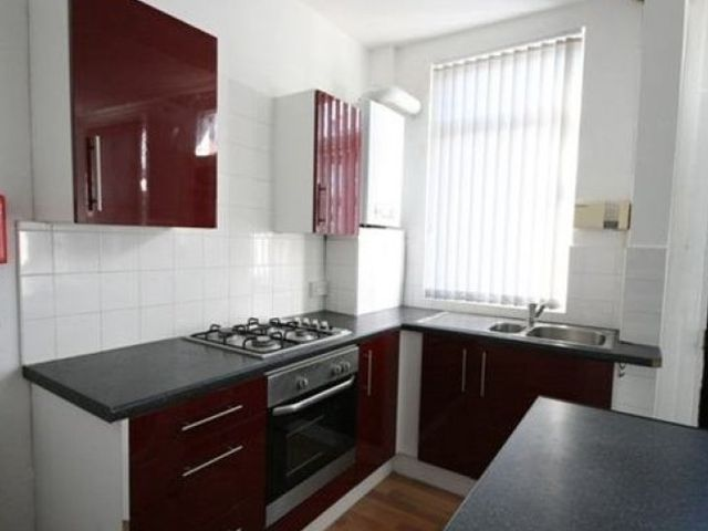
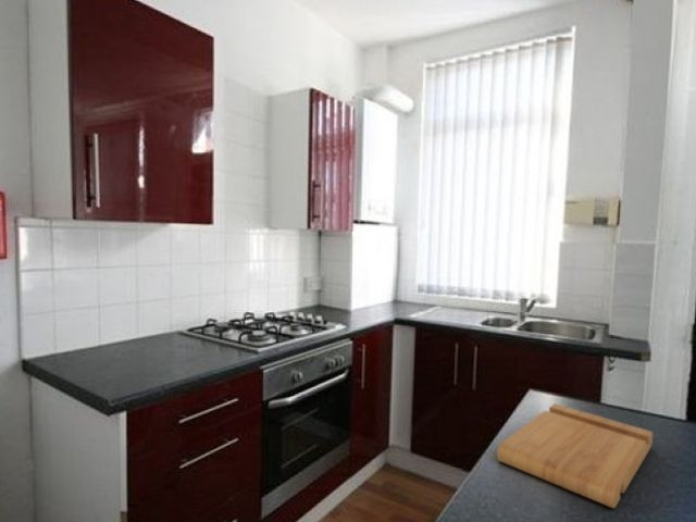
+ cutting board [496,402,654,509]
